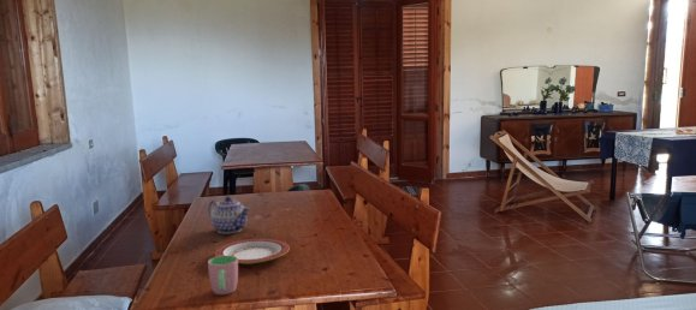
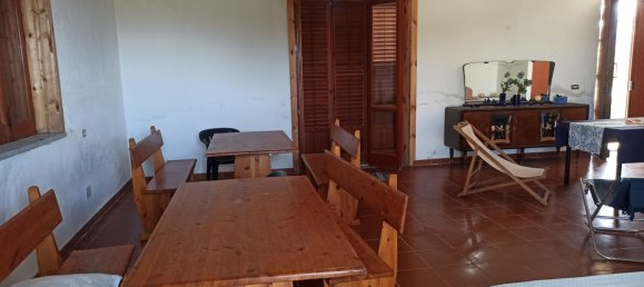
- teapot [208,195,251,234]
- plate [214,238,291,266]
- cup [207,256,239,296]
